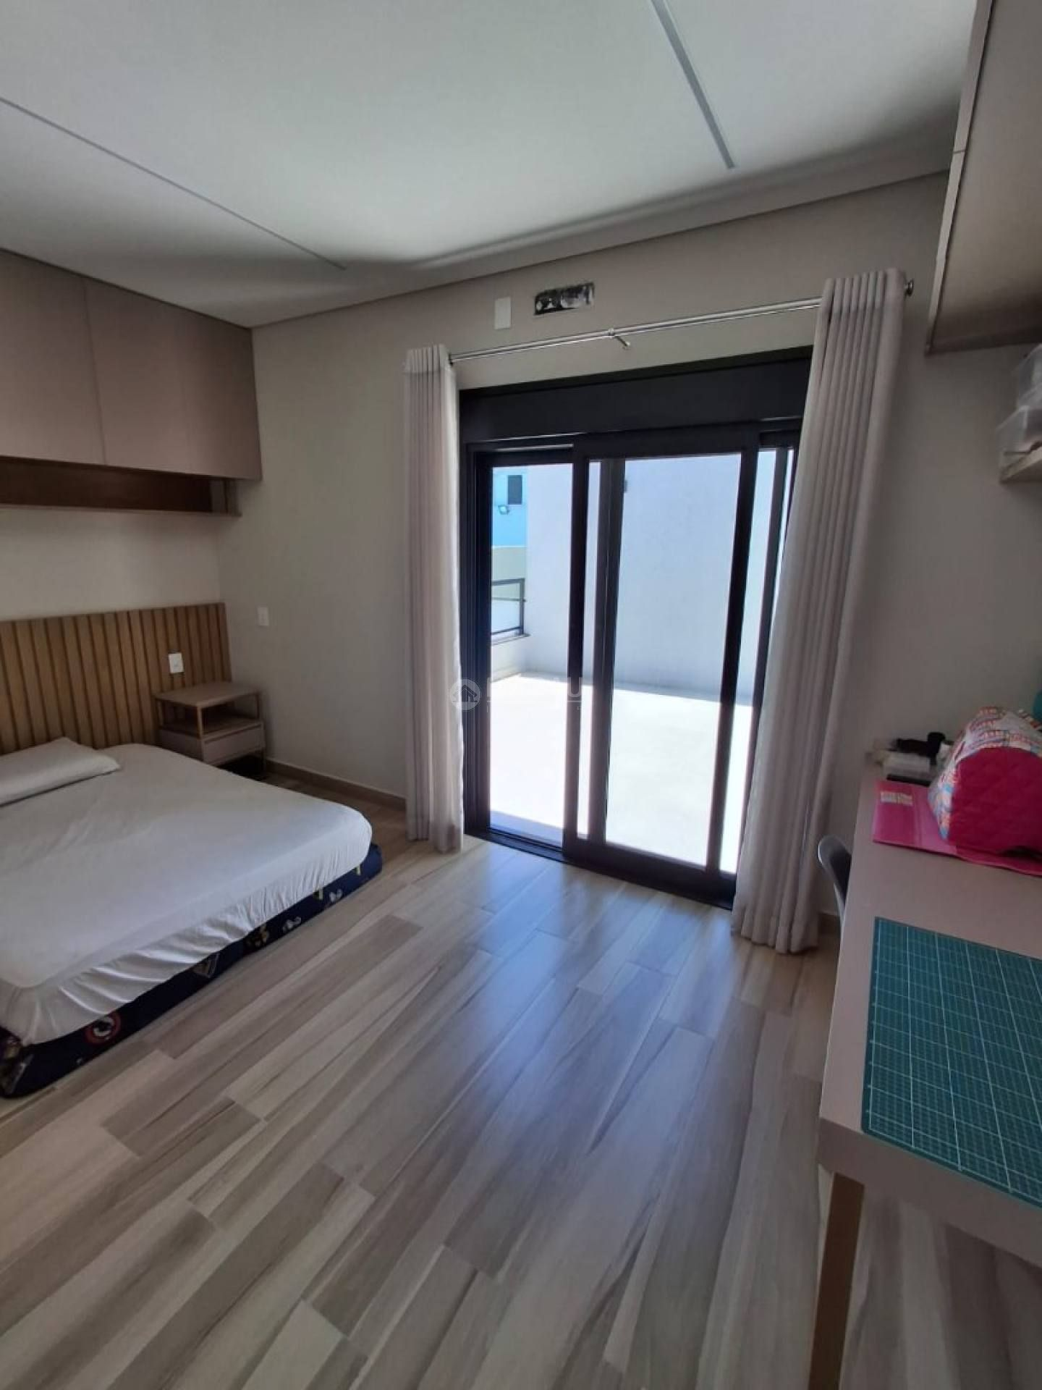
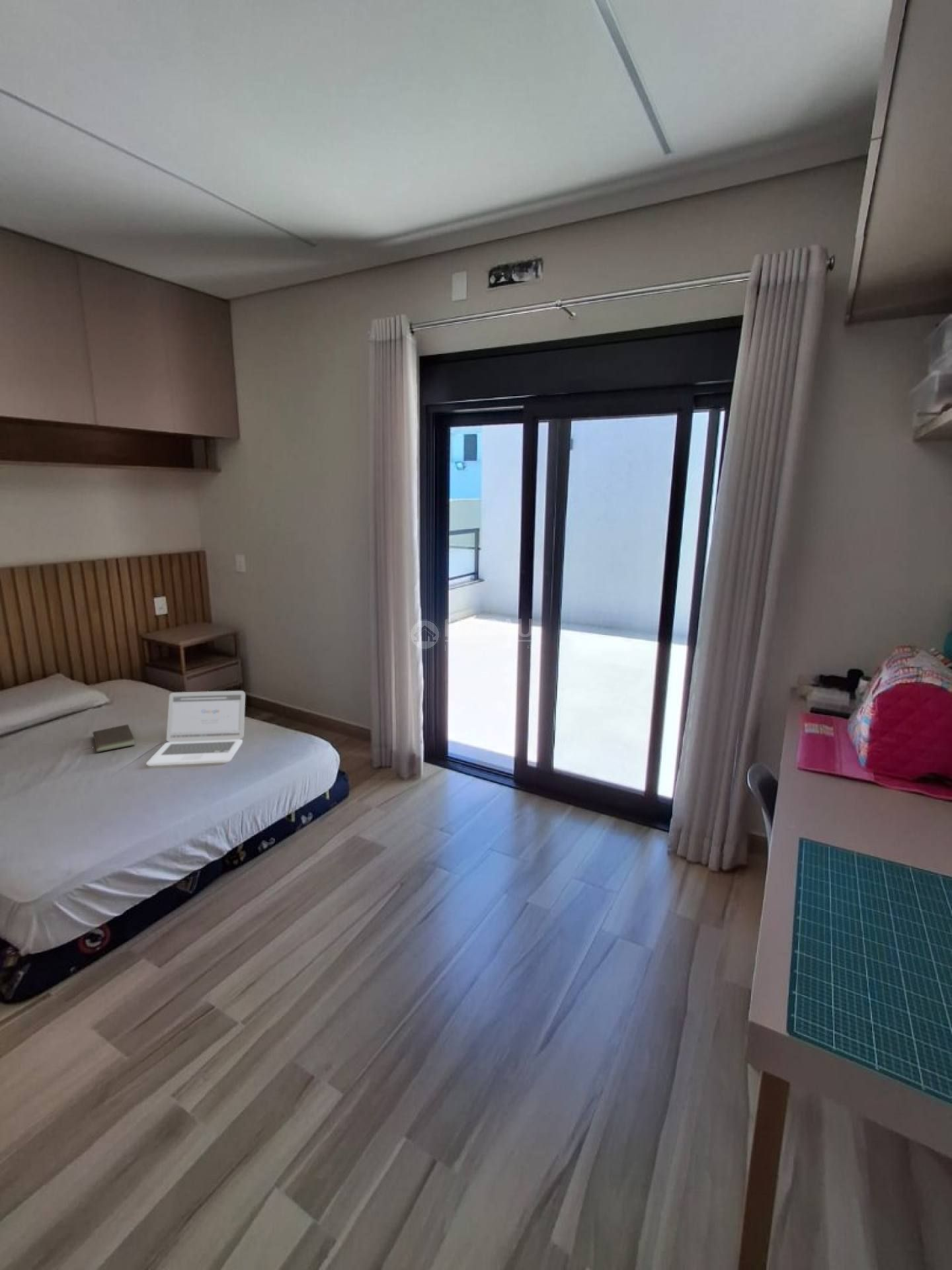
+ laptop [145,690,246,767]
+ book [82,724,136,753]
